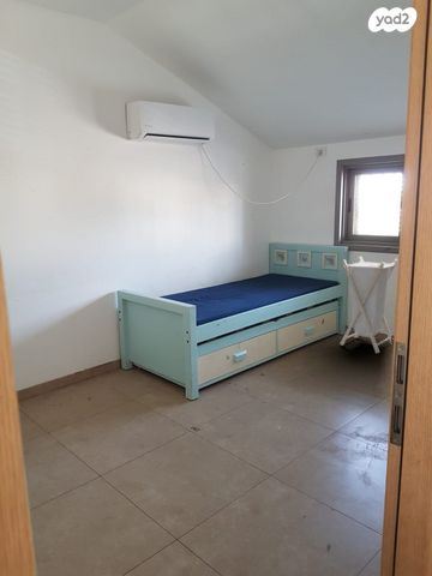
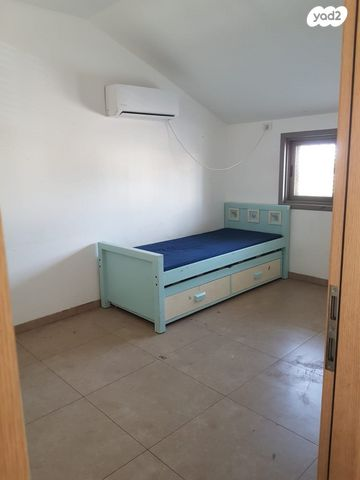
- laundry hamper [338,256,398,354]
